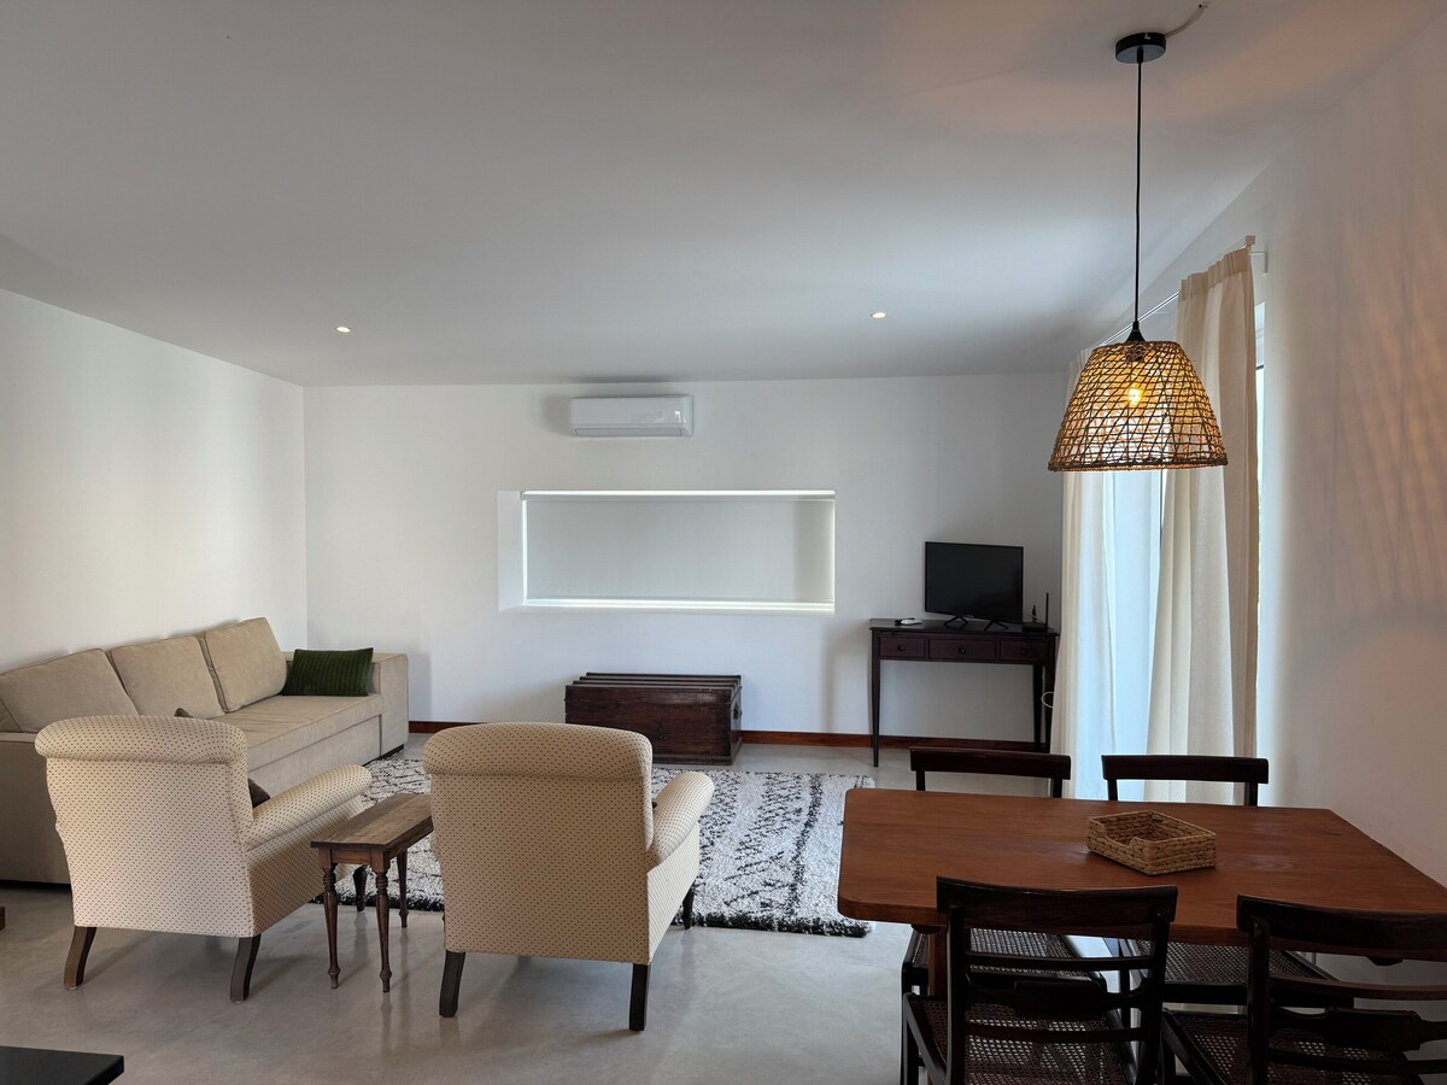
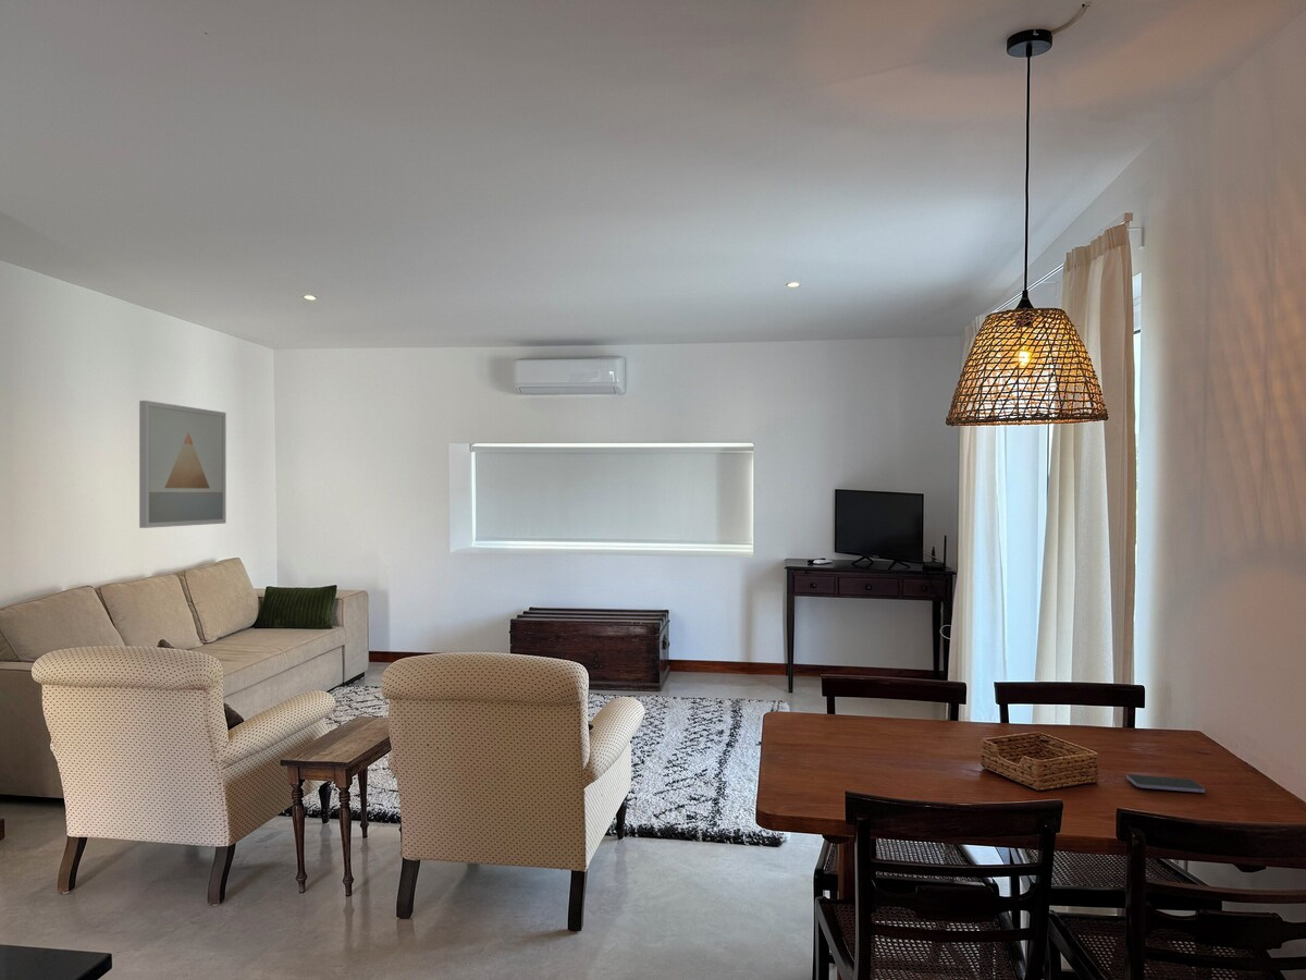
+ smartphone [1125,773,1206,794]
+ wall art [138,400,227,529]
